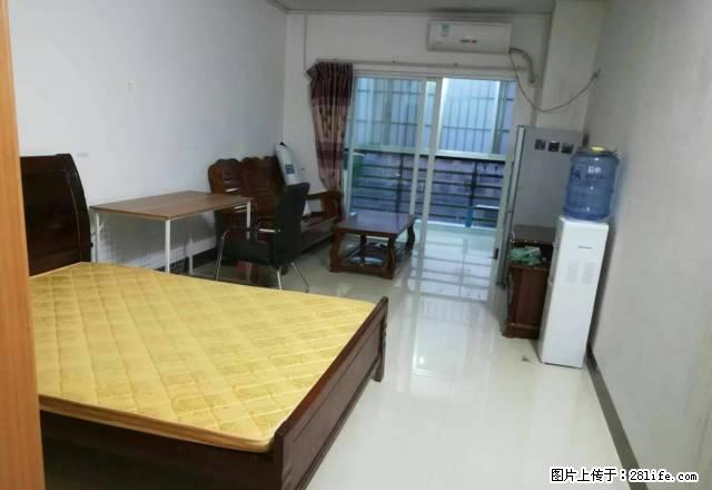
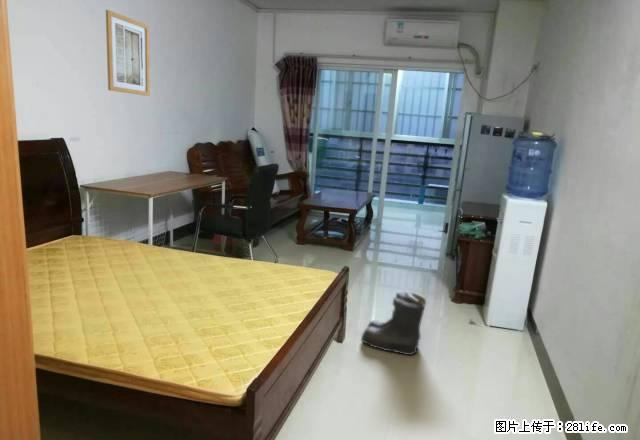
+ wall art [105,9,151,97]
+ boots [360,291,427,356]
